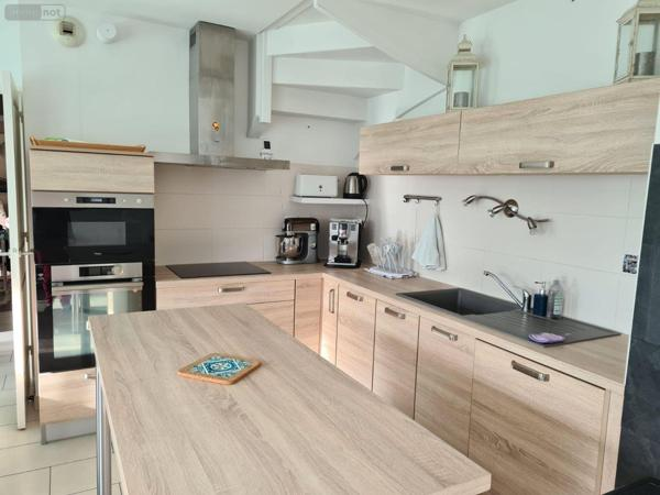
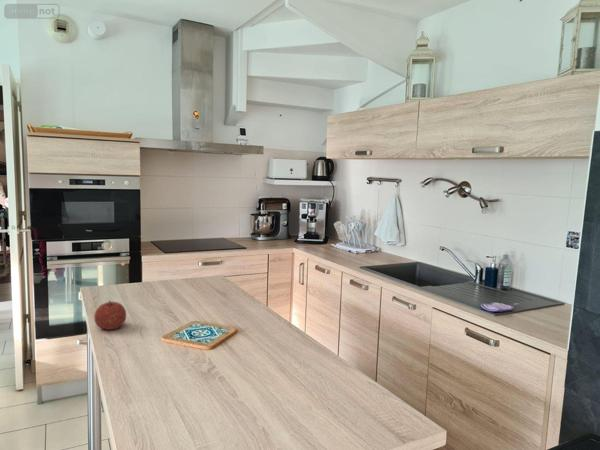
+ fruit [93,299,127,331]
